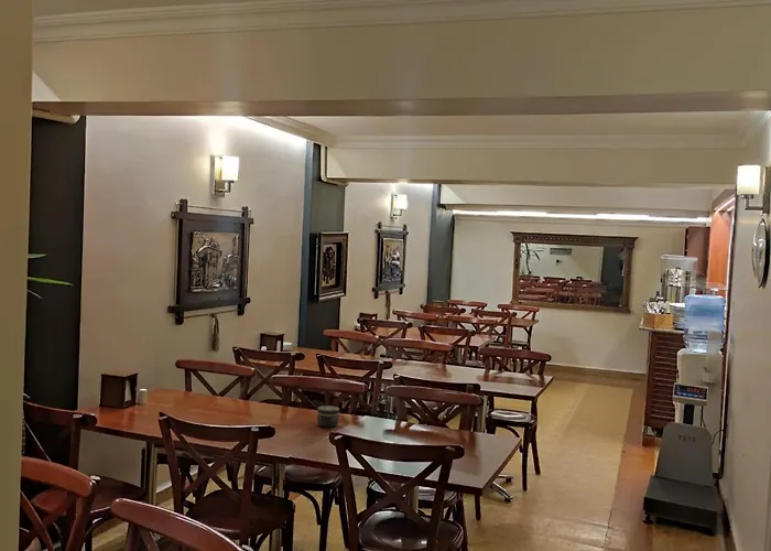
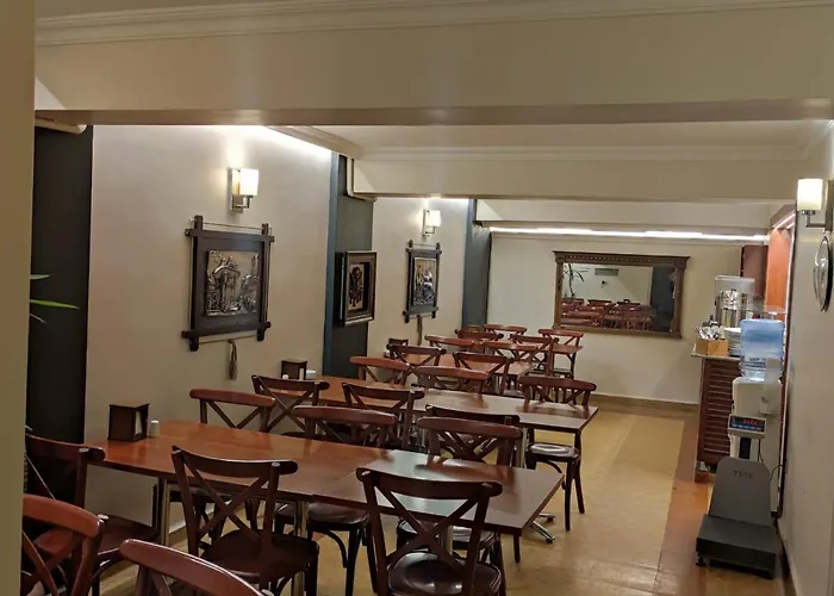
- jar [316,404,340,429]
